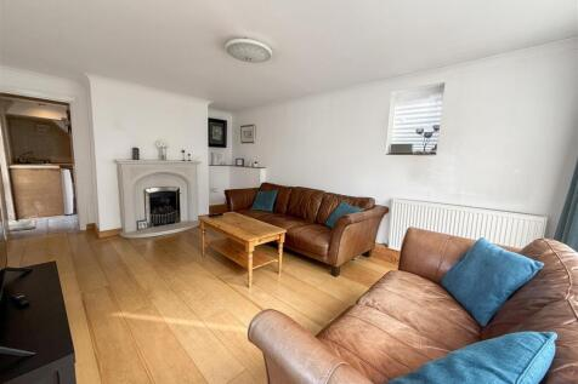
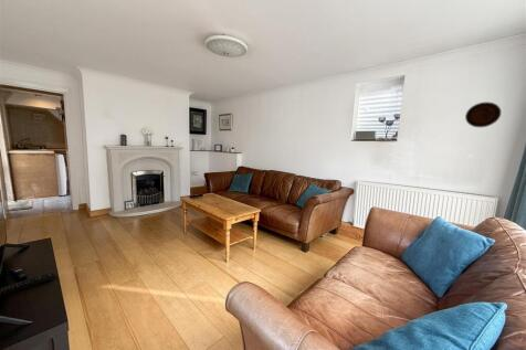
+ decorative plate [464,100,502,128]
+ remote control [0,272,57,297]
